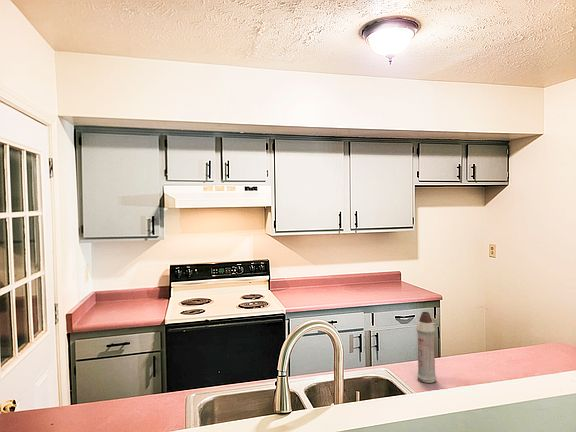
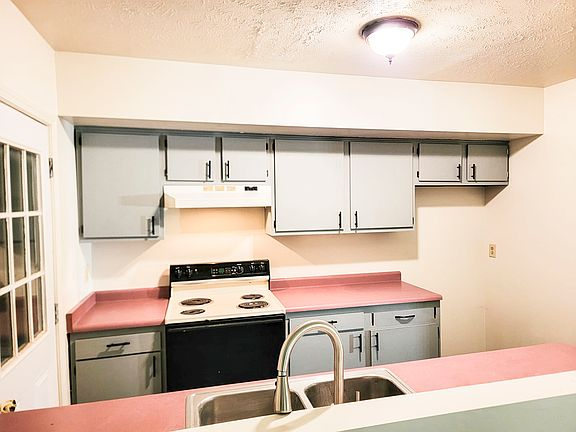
- spray bottle [415,311,437,384]
